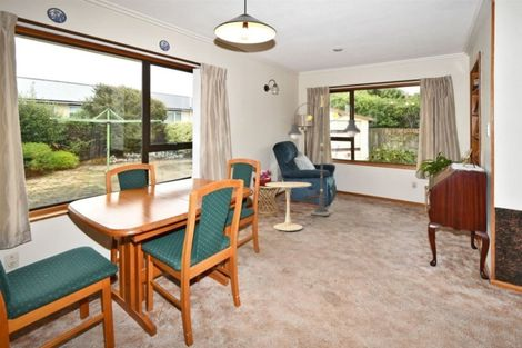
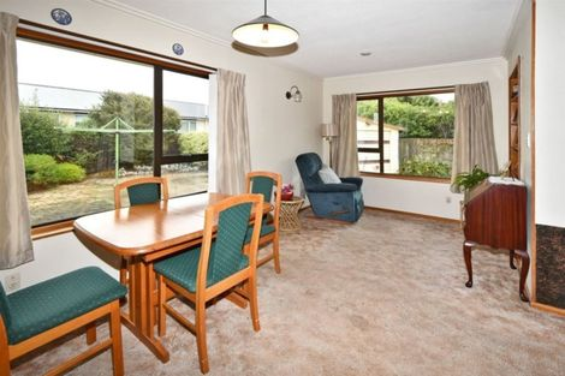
- floor lamp [287,95,361,217]
- side table [264,181,312,231]
